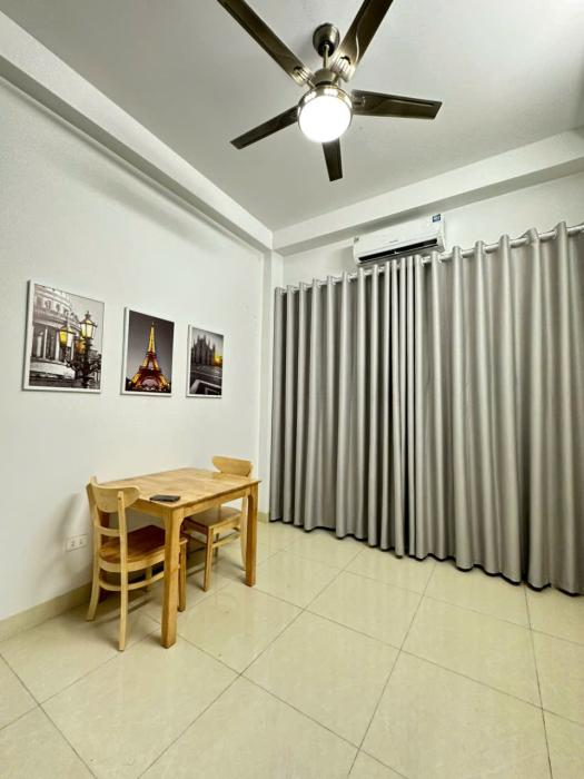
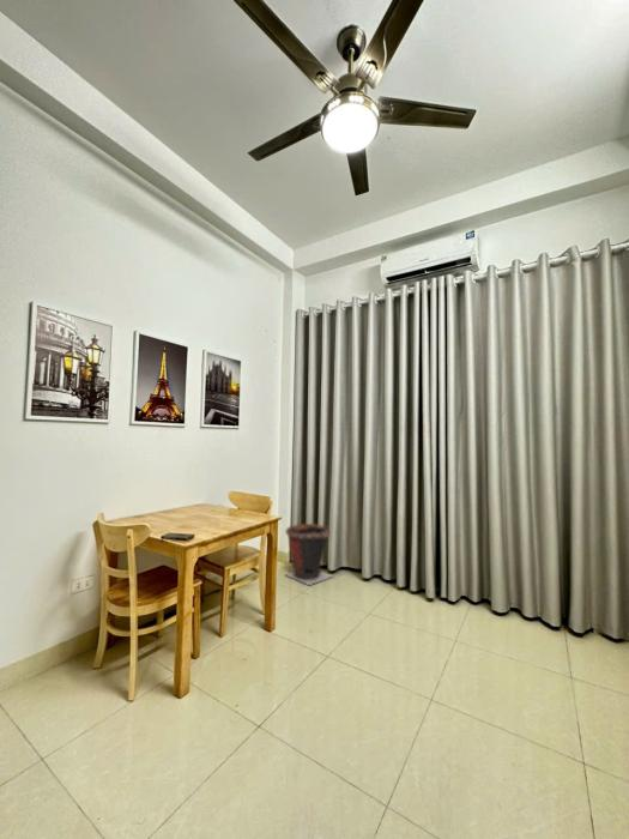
+ waste bin [283,523,335,586]
